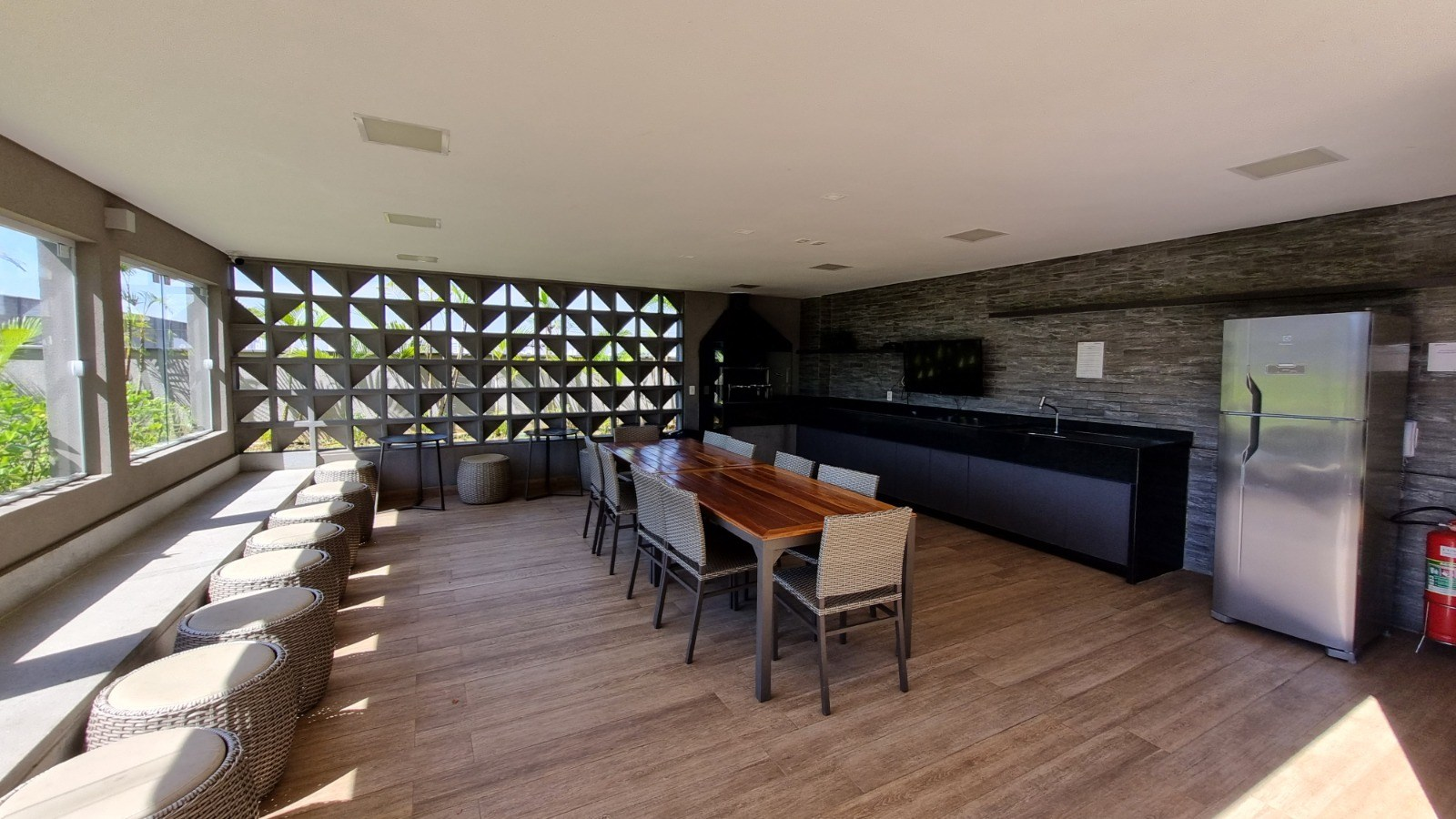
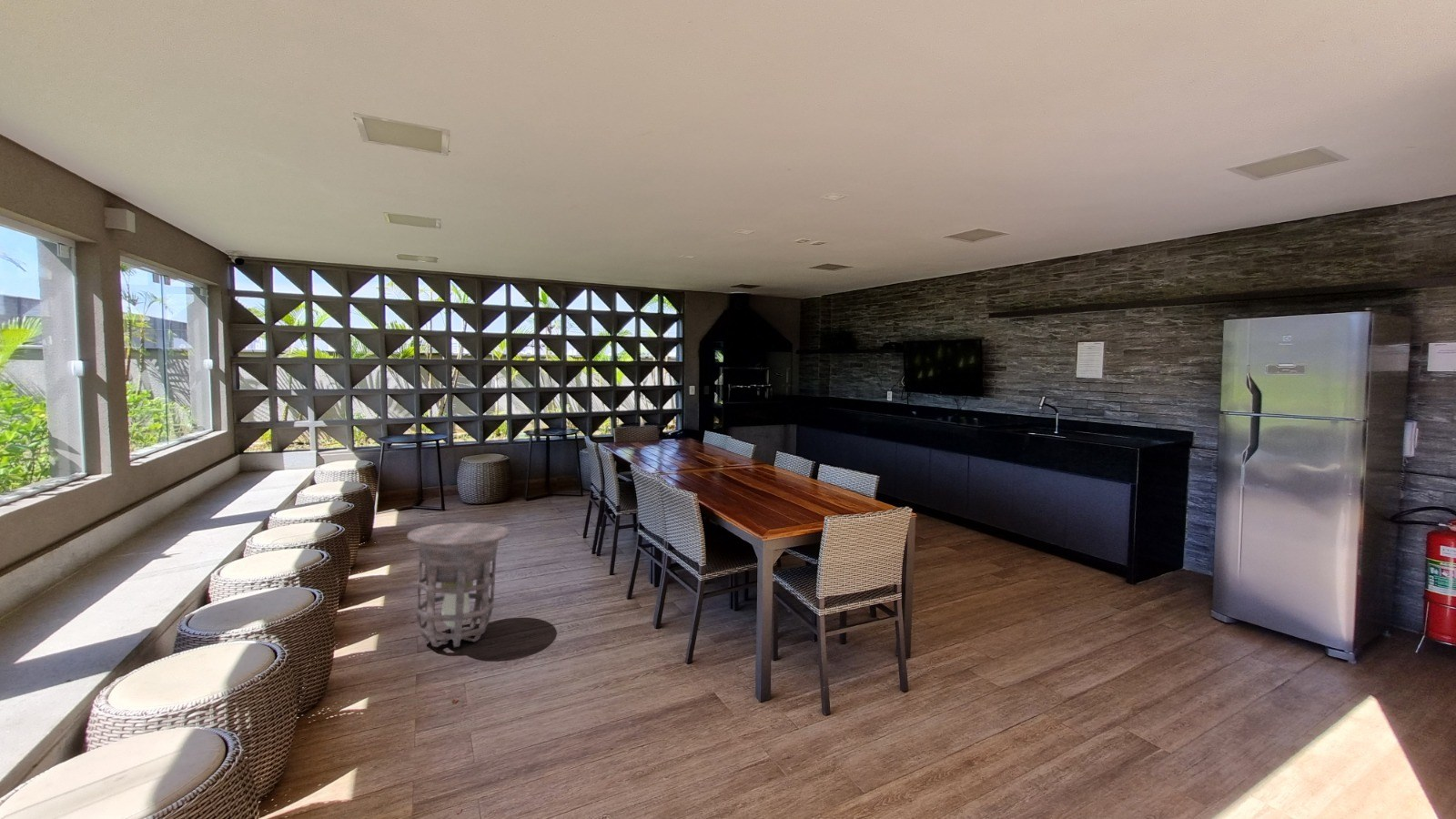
+ side table [407,521,511,648]
